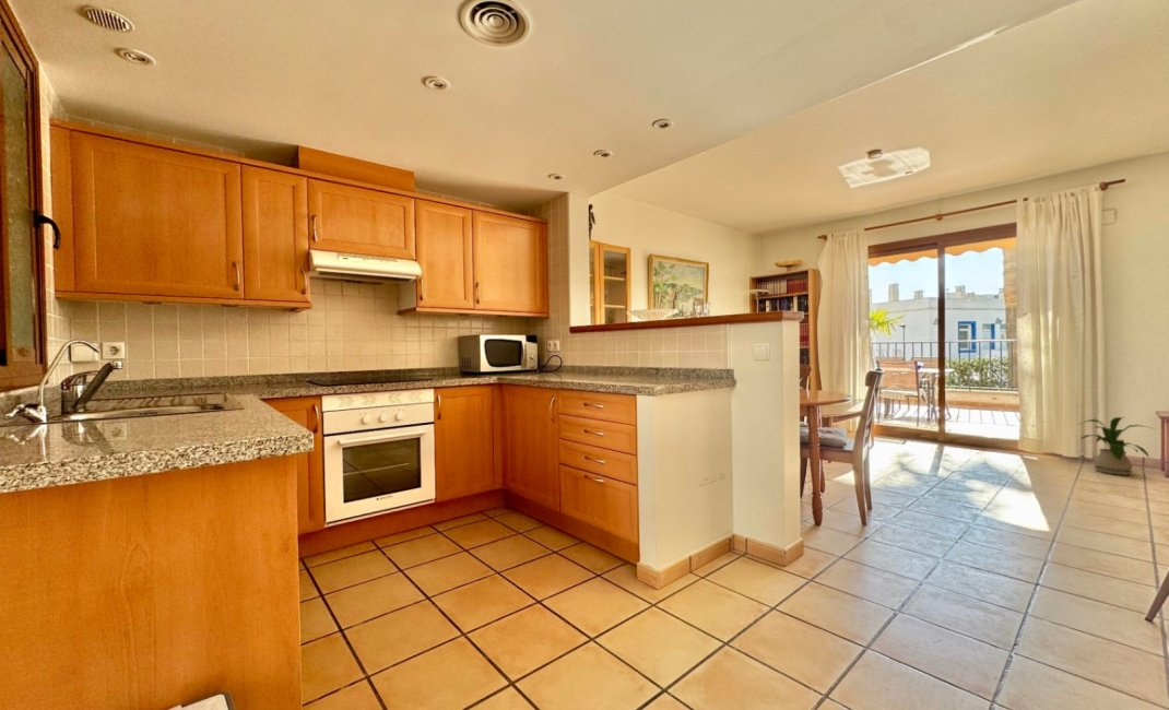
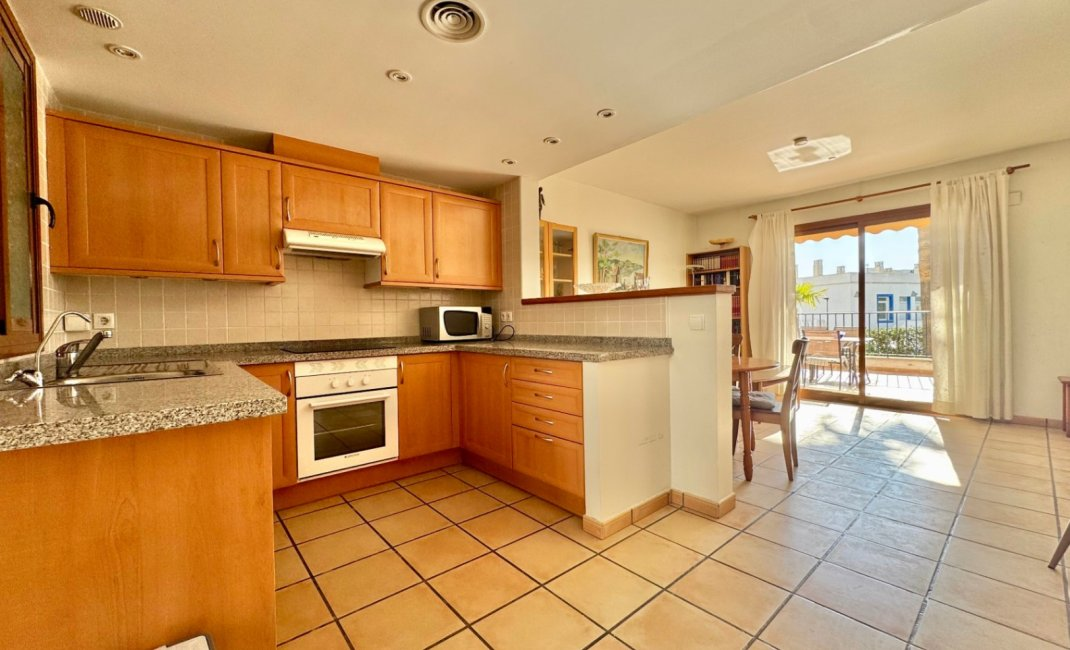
- house plant [1076,416,1156,476]
